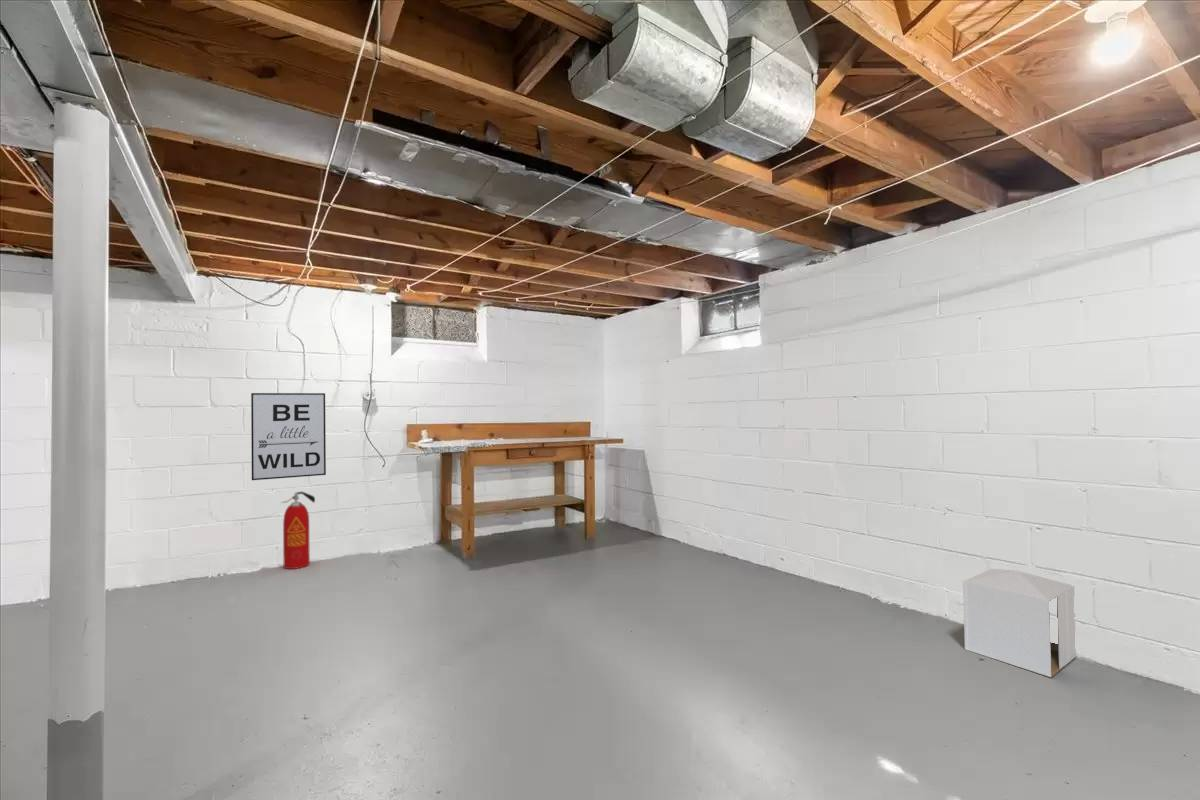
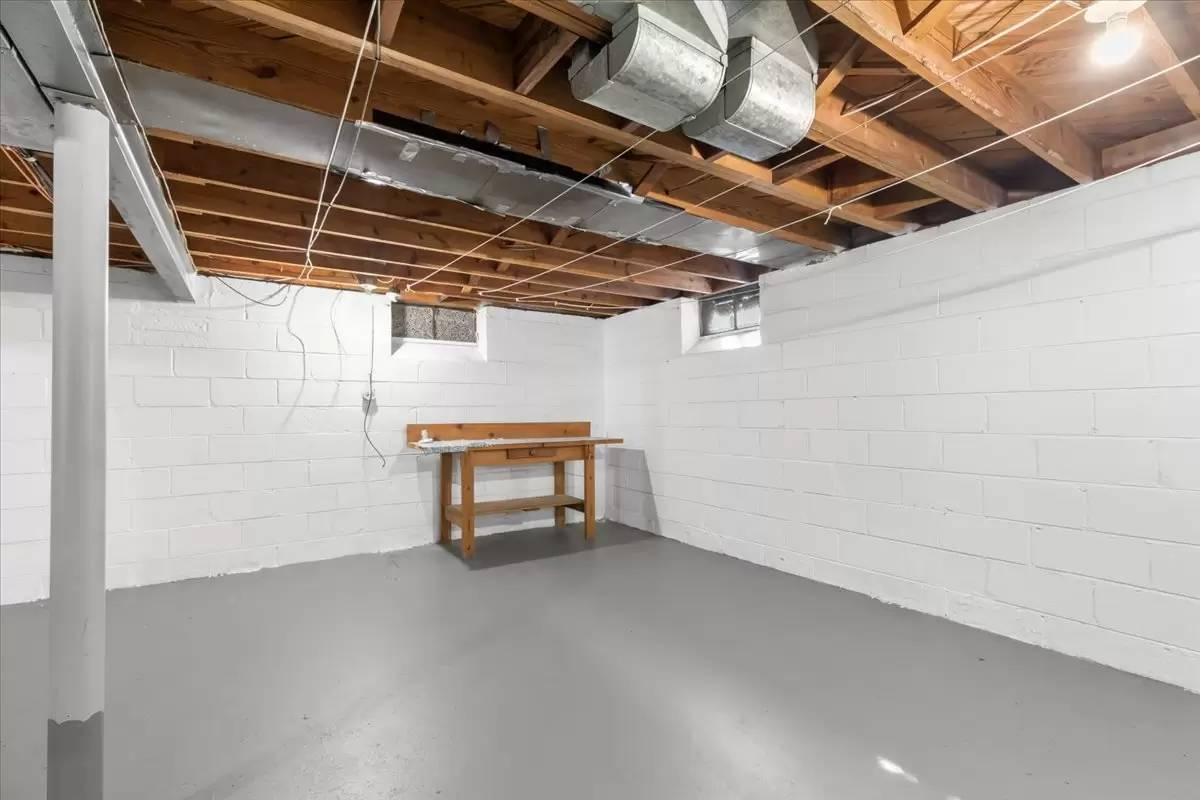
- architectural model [962,568,1077,679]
- wall art [250,392,327,481]
- fire extinguisher [280,491,316,570]
